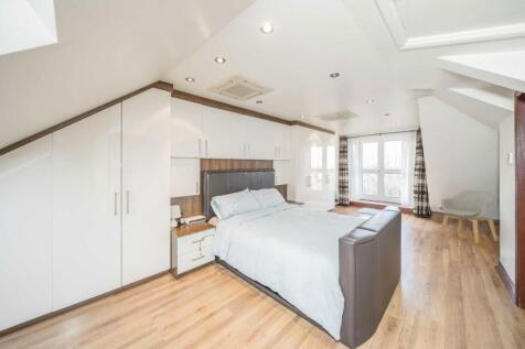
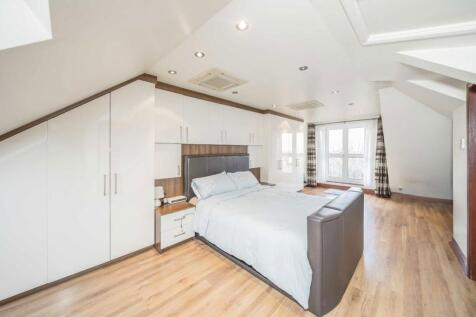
- armchair [439,189,499,246]
